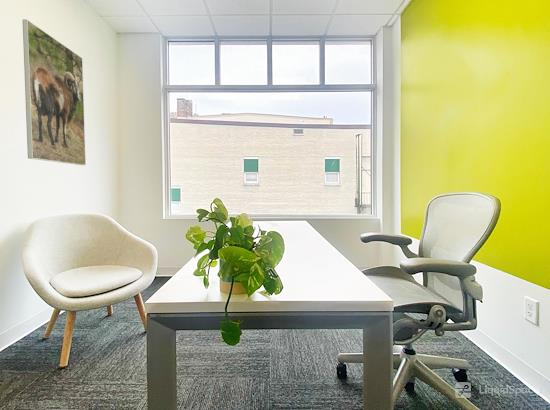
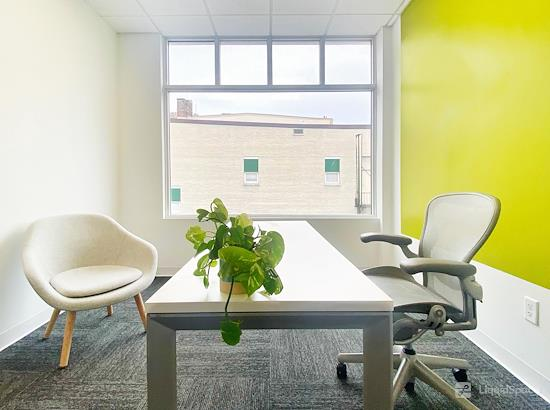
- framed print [22,18,87,166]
